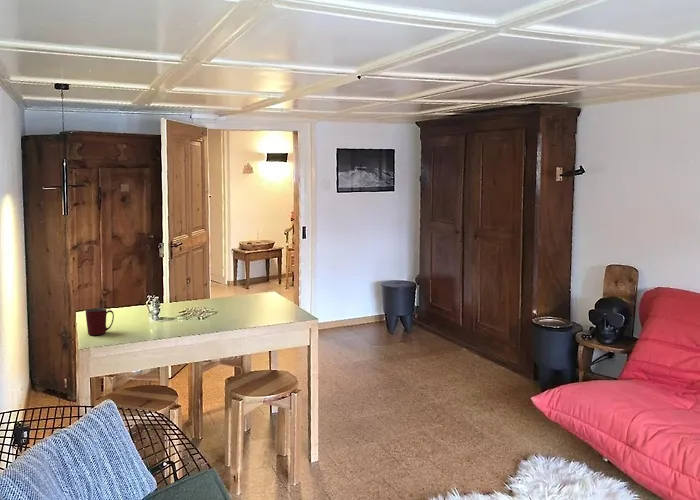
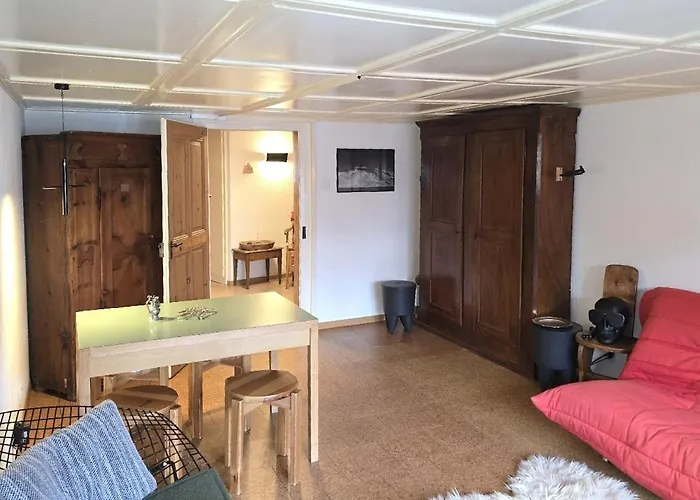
- mug [85,307,115,336]
